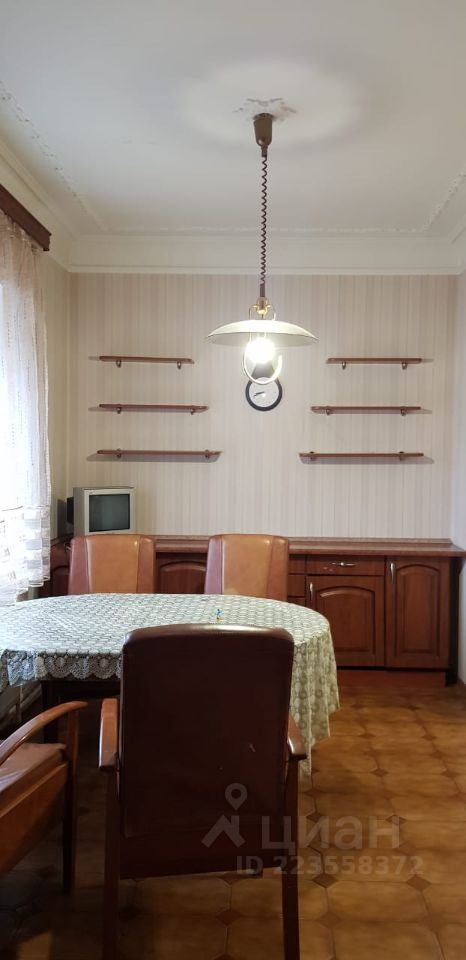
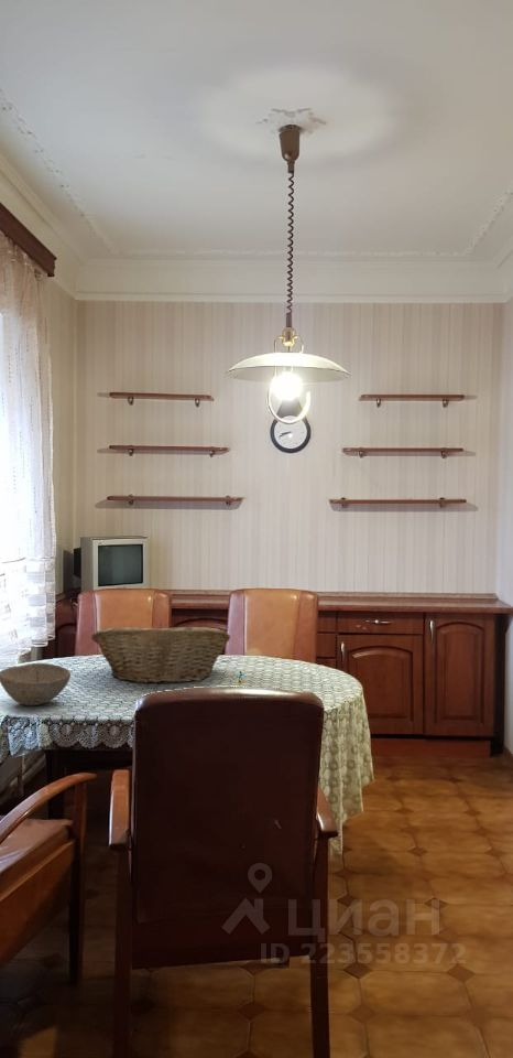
+ bowl [0,662,72,706]
+ fruit basket [90,623,231,684]
